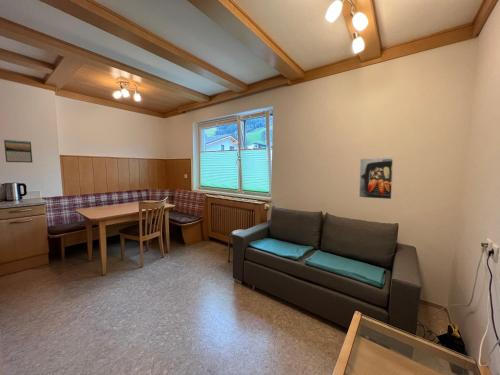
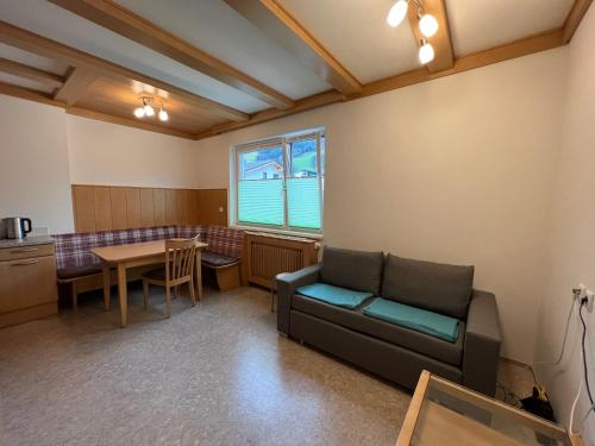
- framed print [358,156,394,200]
- calendar [3,139,33,164]
